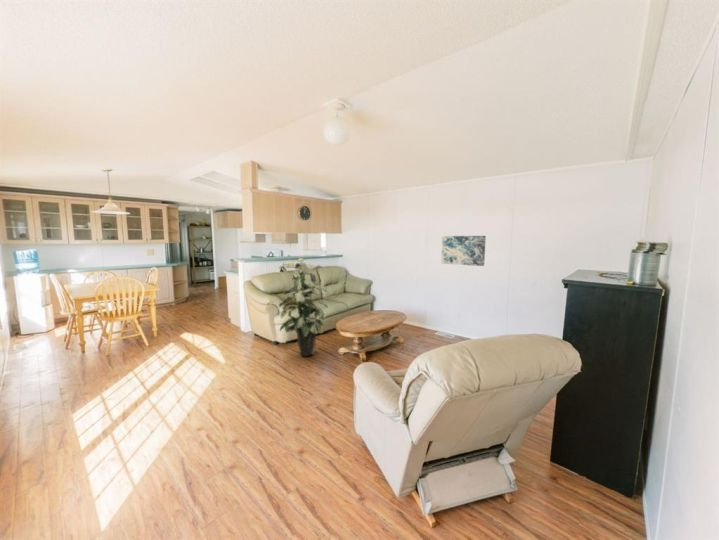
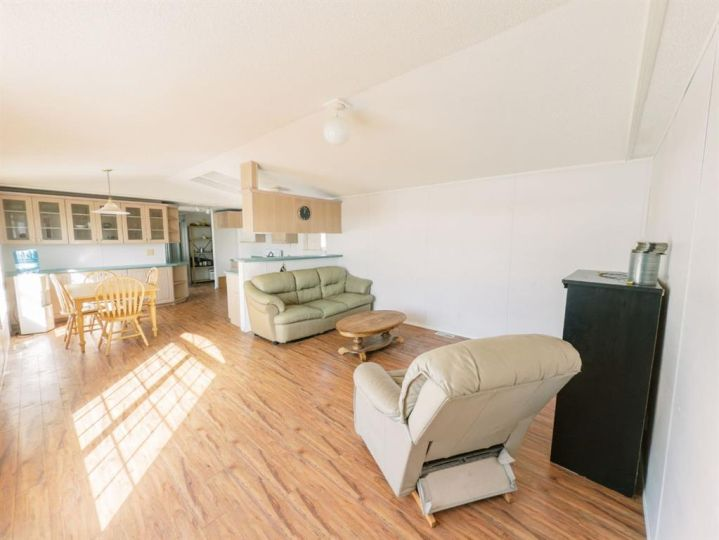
- wall art [440,235,487,267]
- indoor plant [278,257,329,357]
